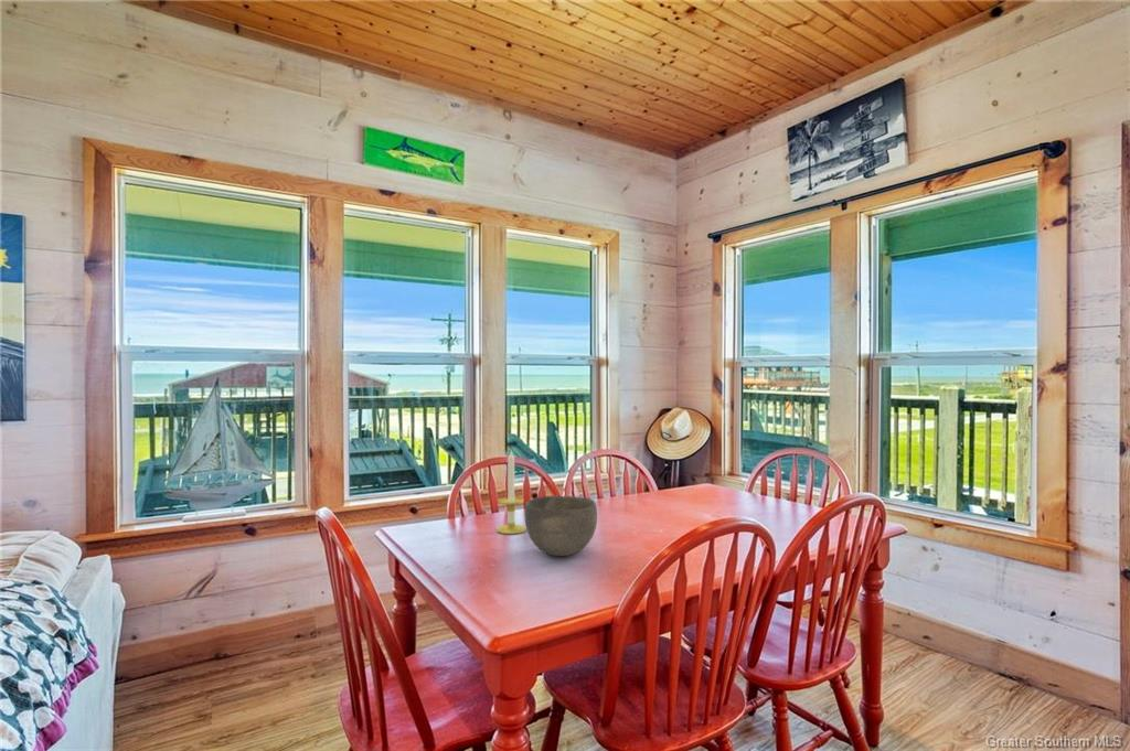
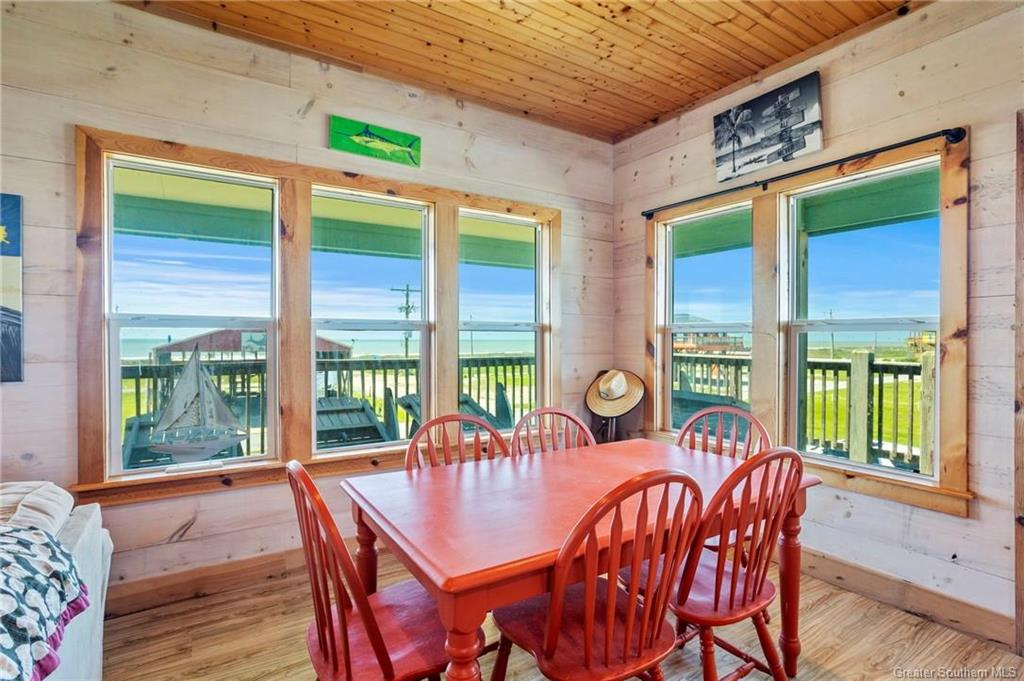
- bowl [524,495,598,557]
- candle [495,450,526,535]
